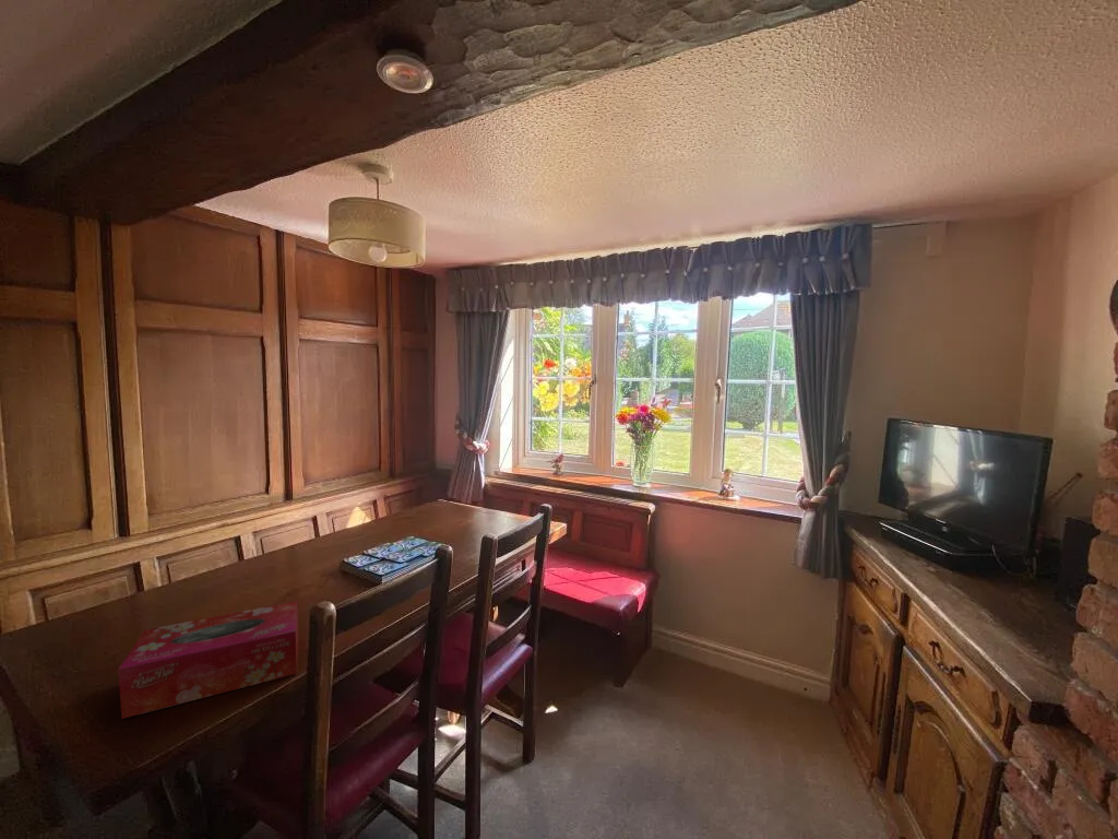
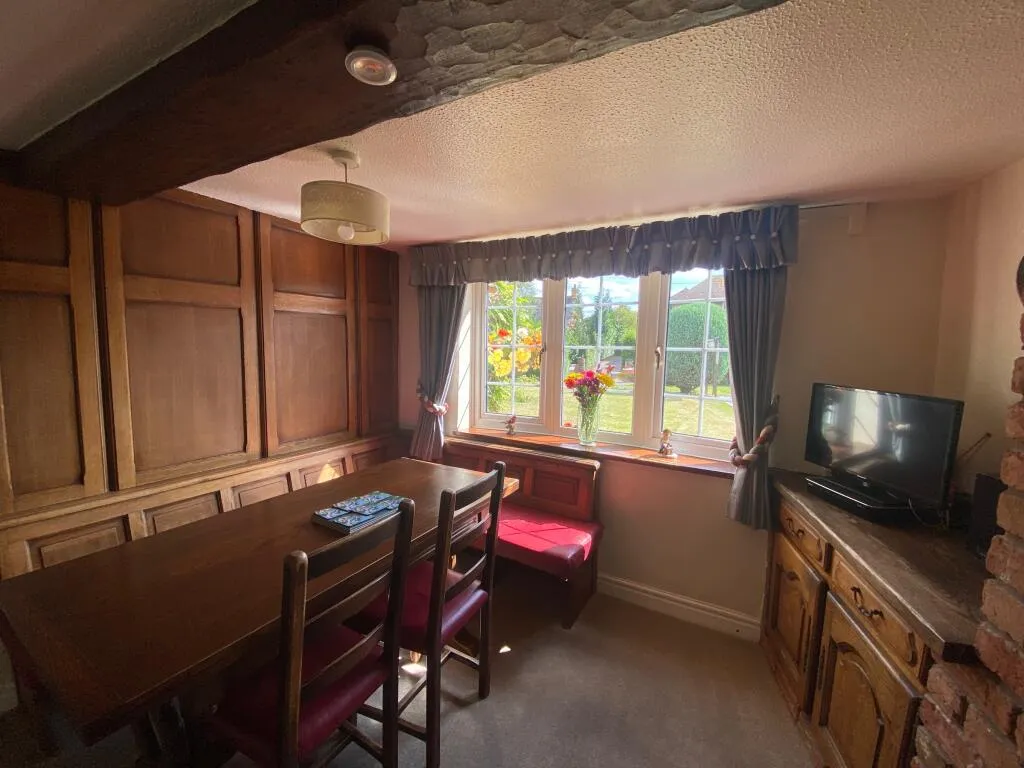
- tissue box [117,600,299,720]
